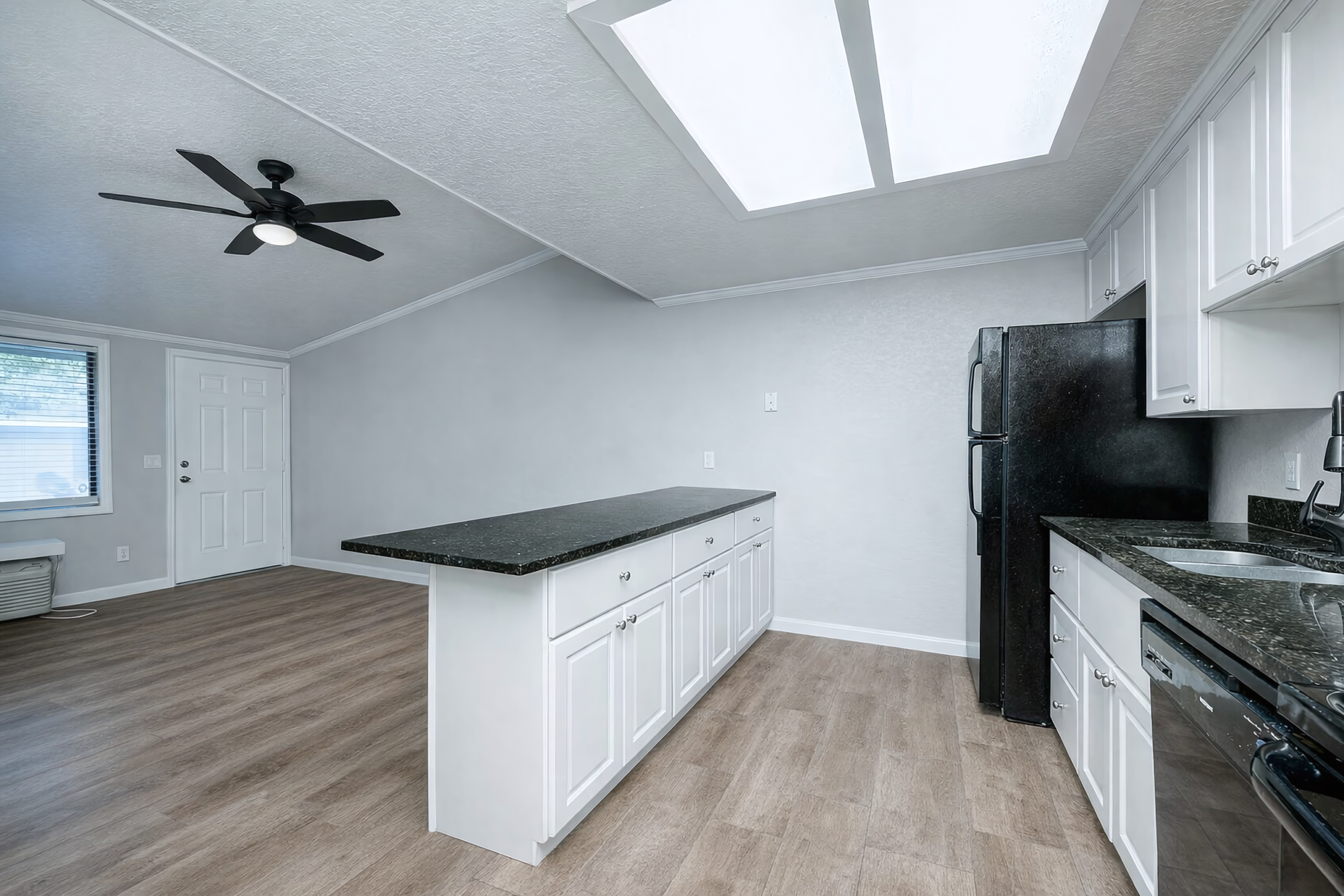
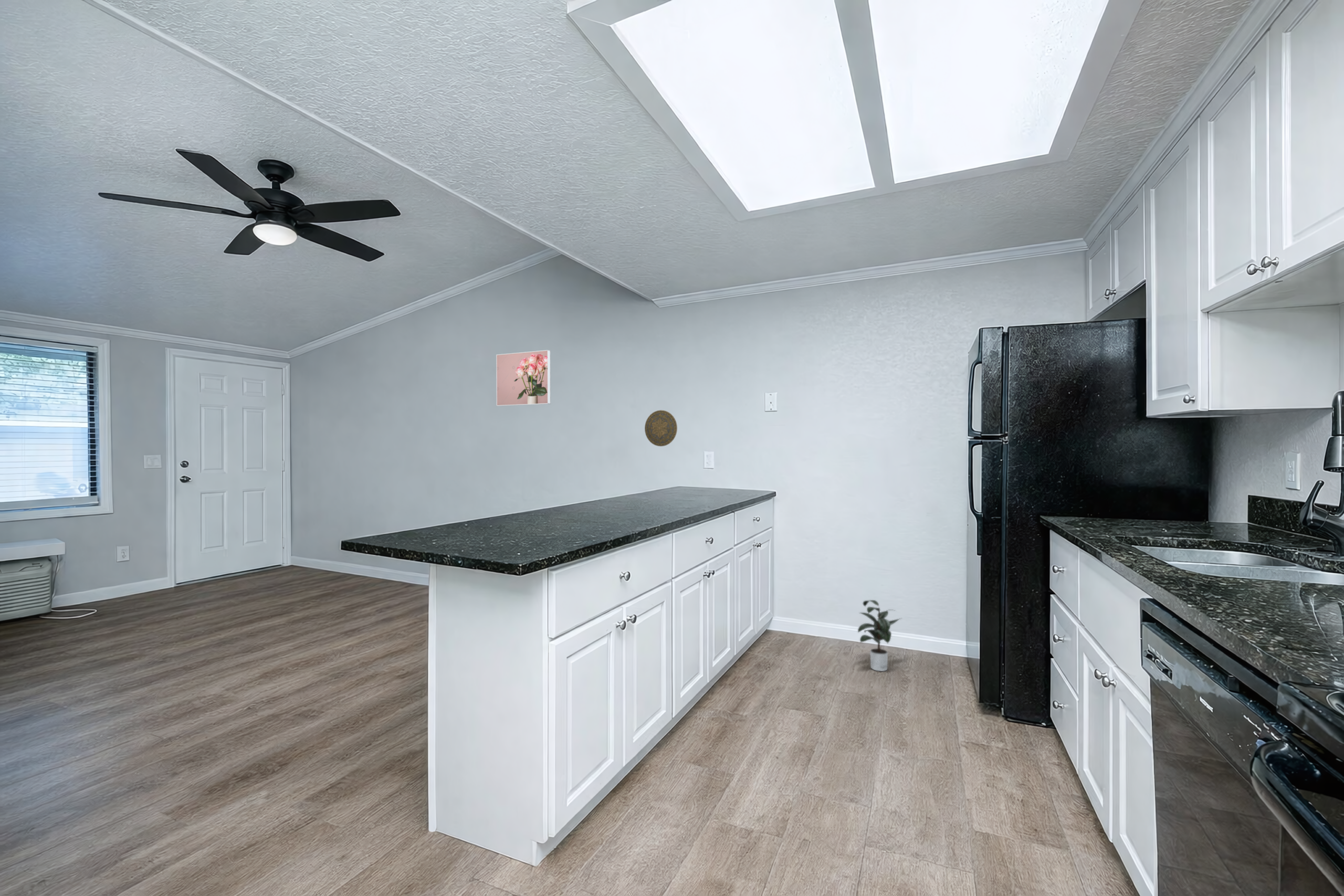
+ potted plant [857,599,903,672]
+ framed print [496,350,551,407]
+ decorative plate [644,409,678,447]
